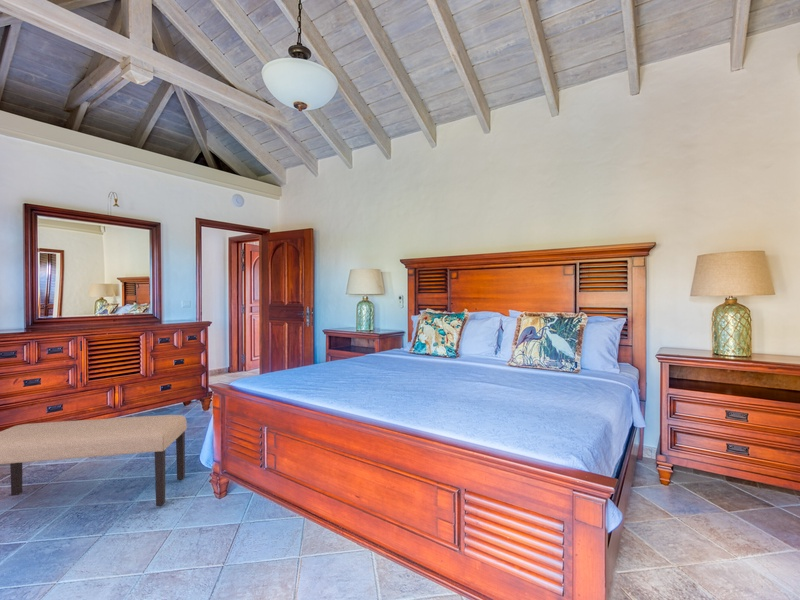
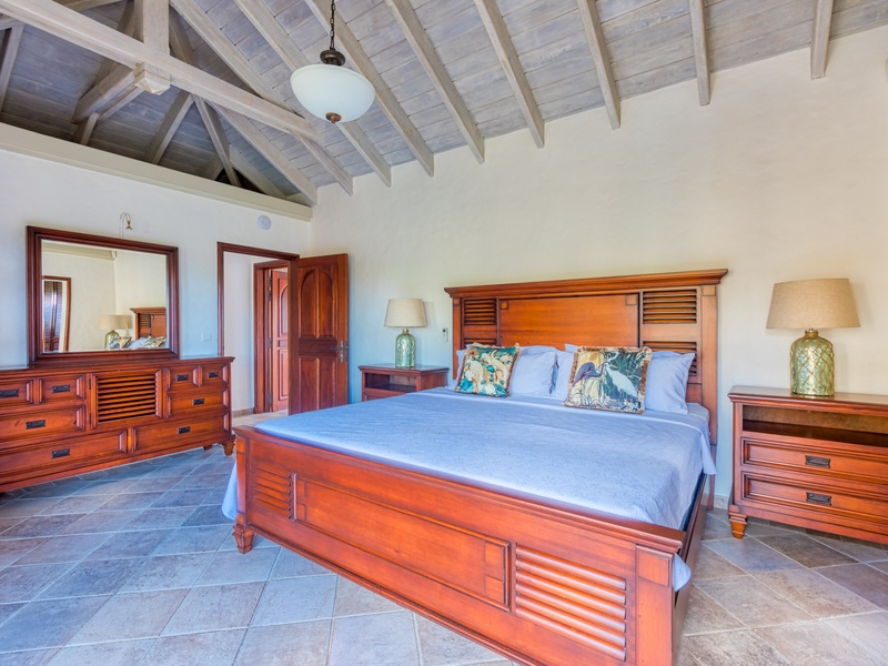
- bench [0,414,188,507]
